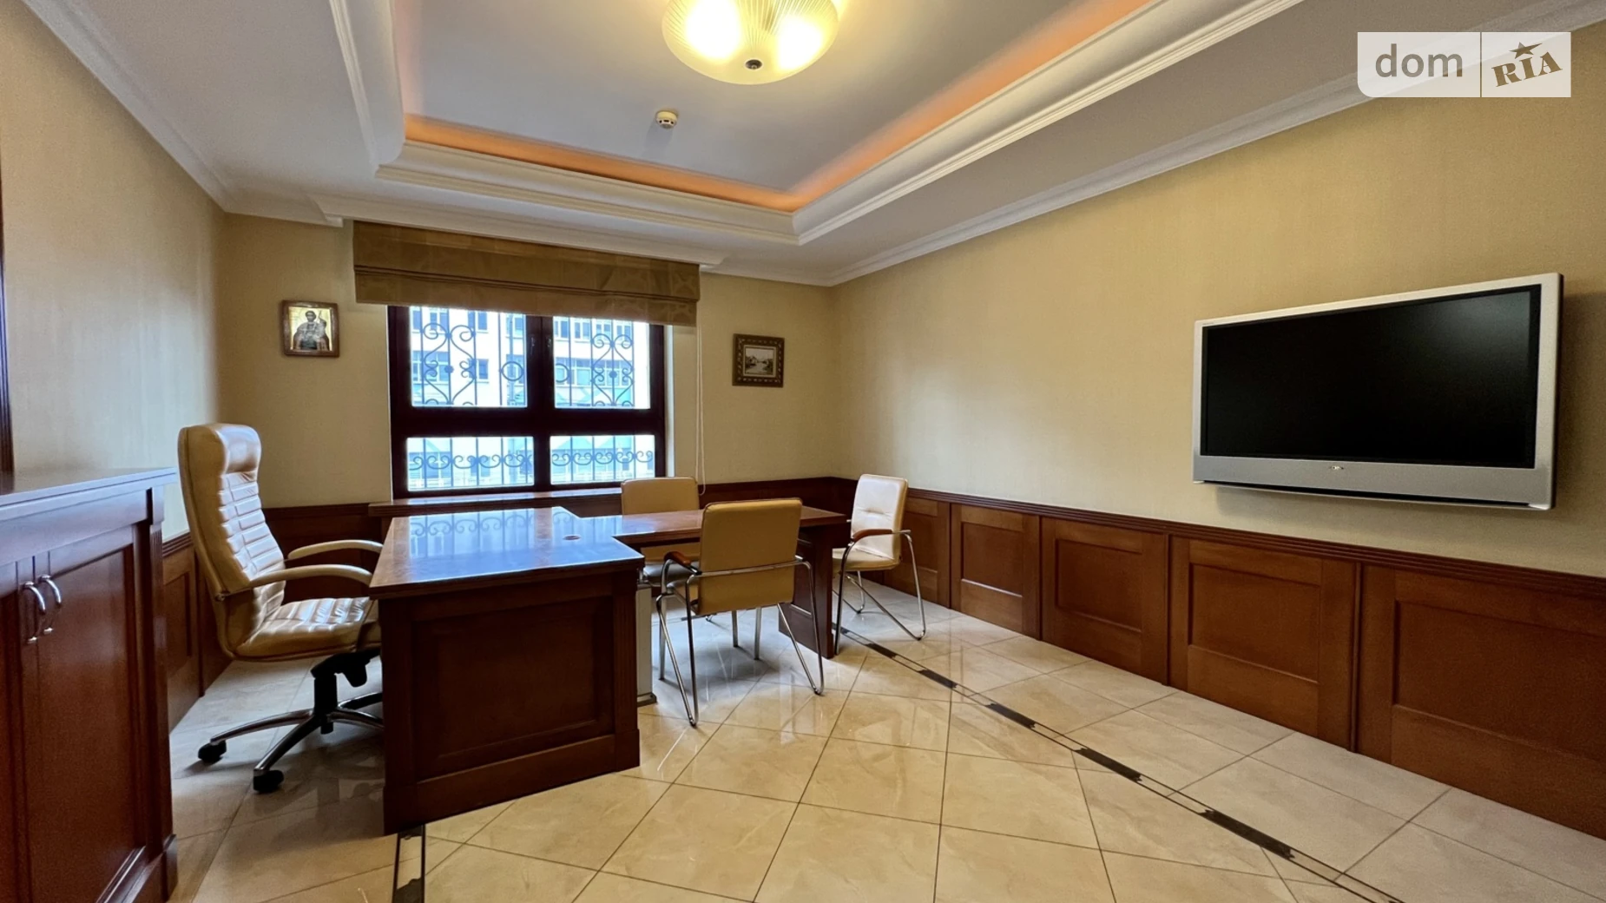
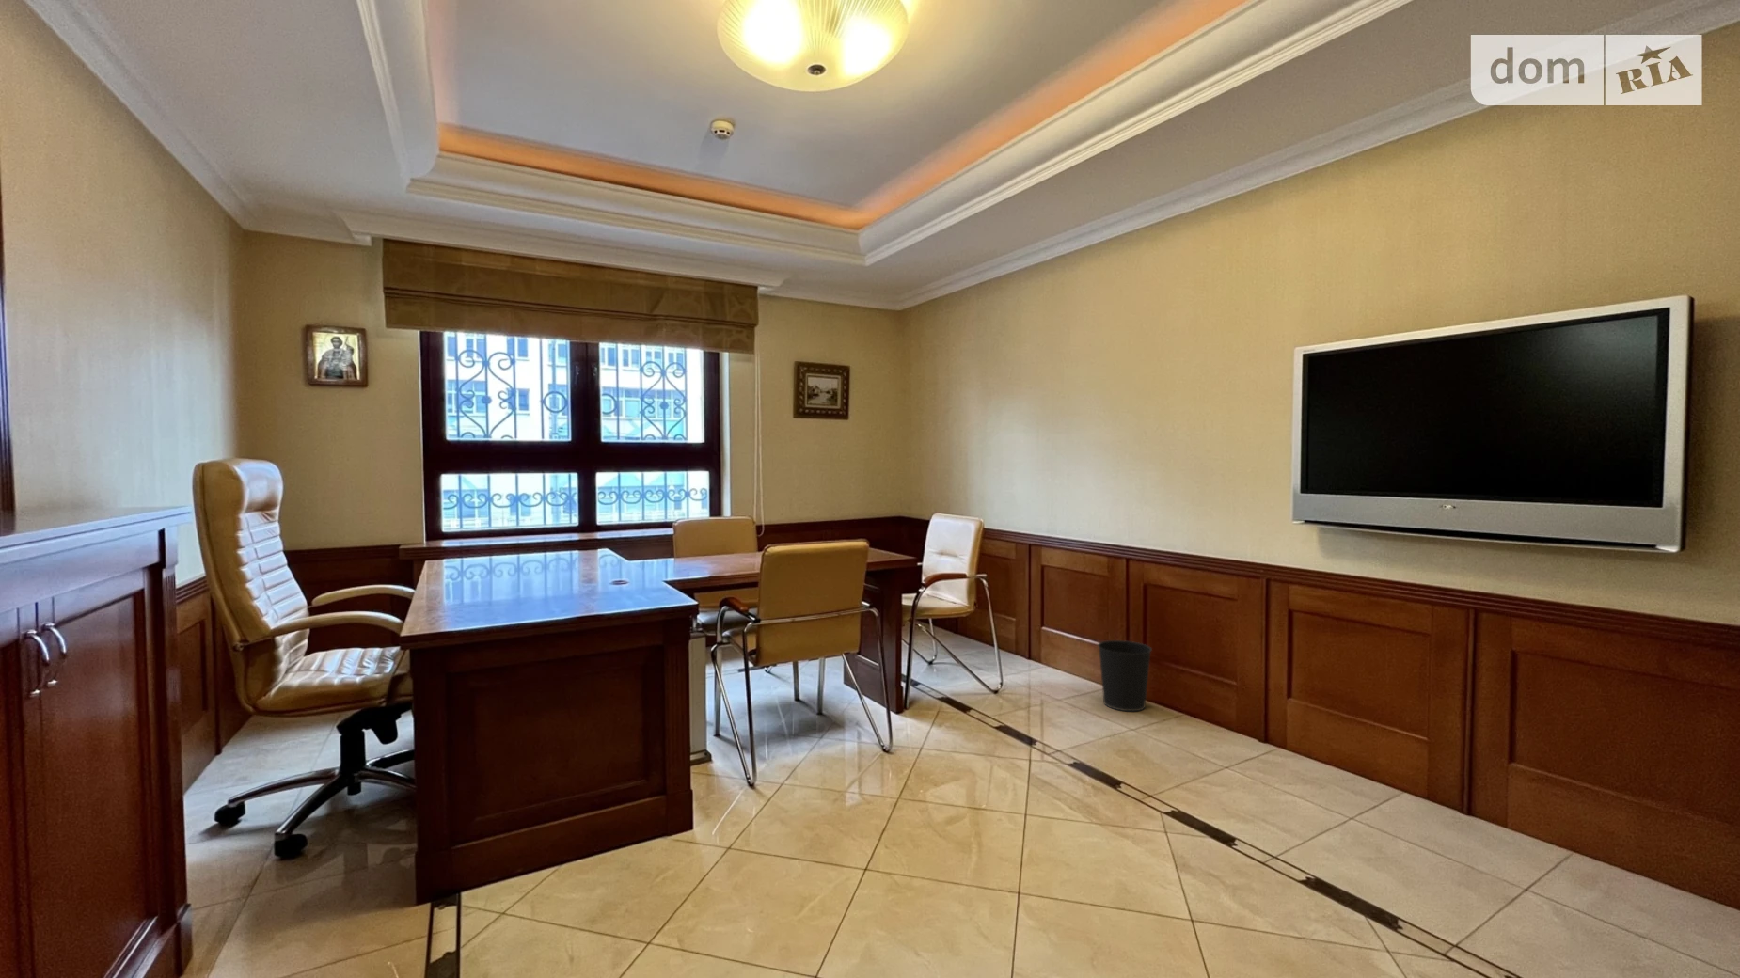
+ wastebasket [1097,639,1153,712]
